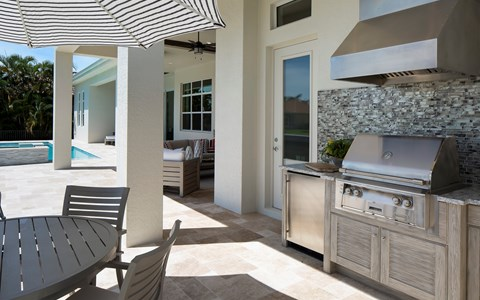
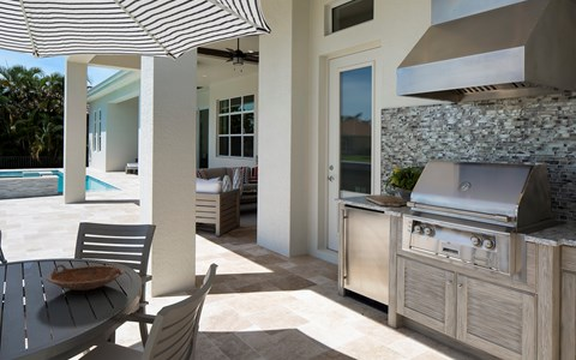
+ bowl [46,263,126,292]
